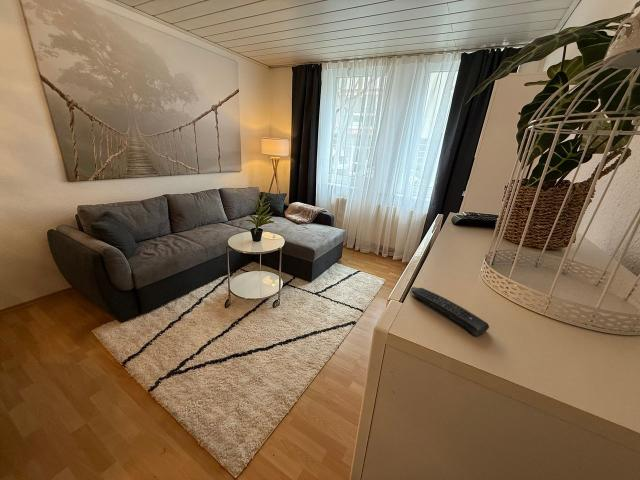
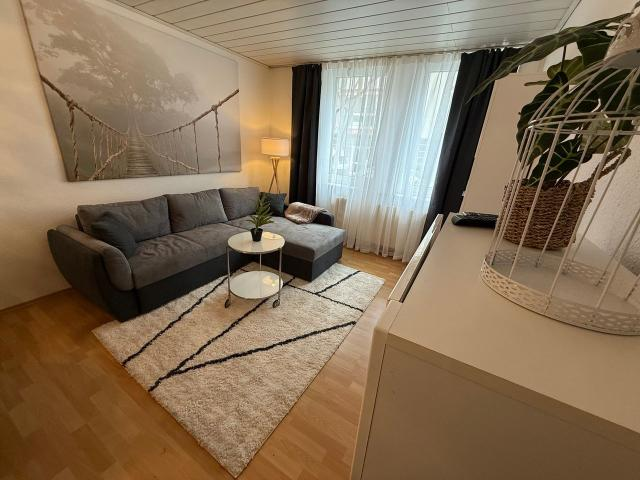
- remote control [410,286,490,336]
